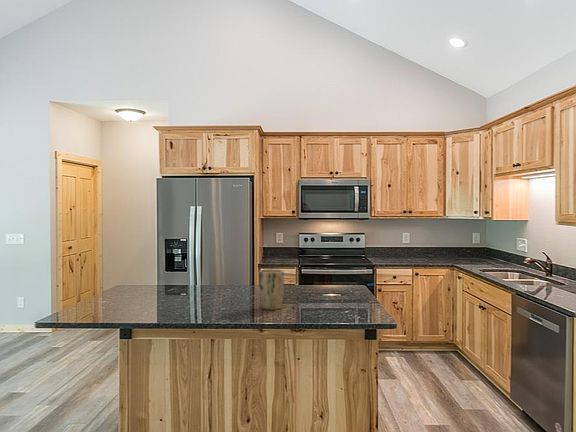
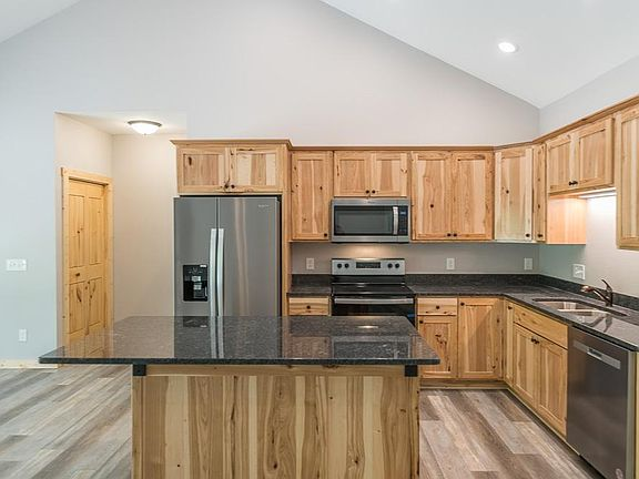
- plant pot [258,268,285,311]
